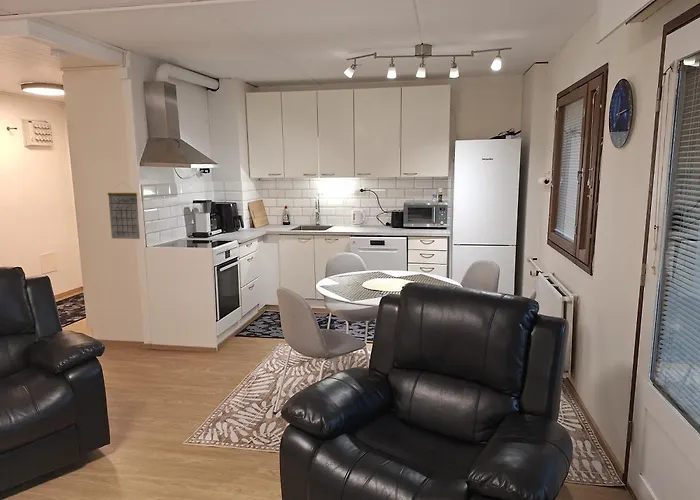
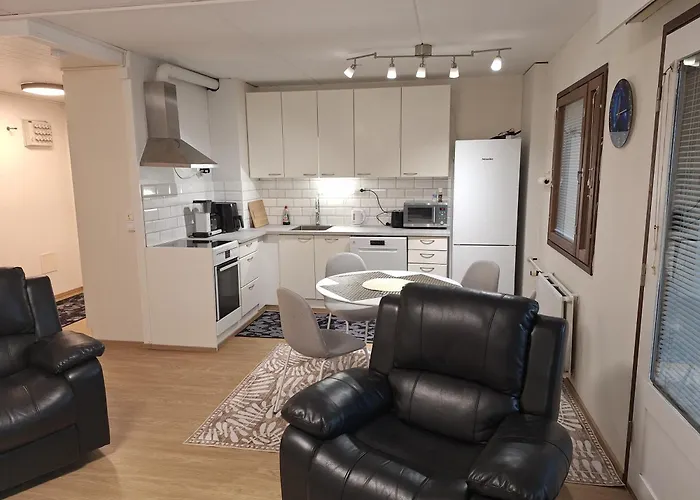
- calendar [107,181,141,240]
